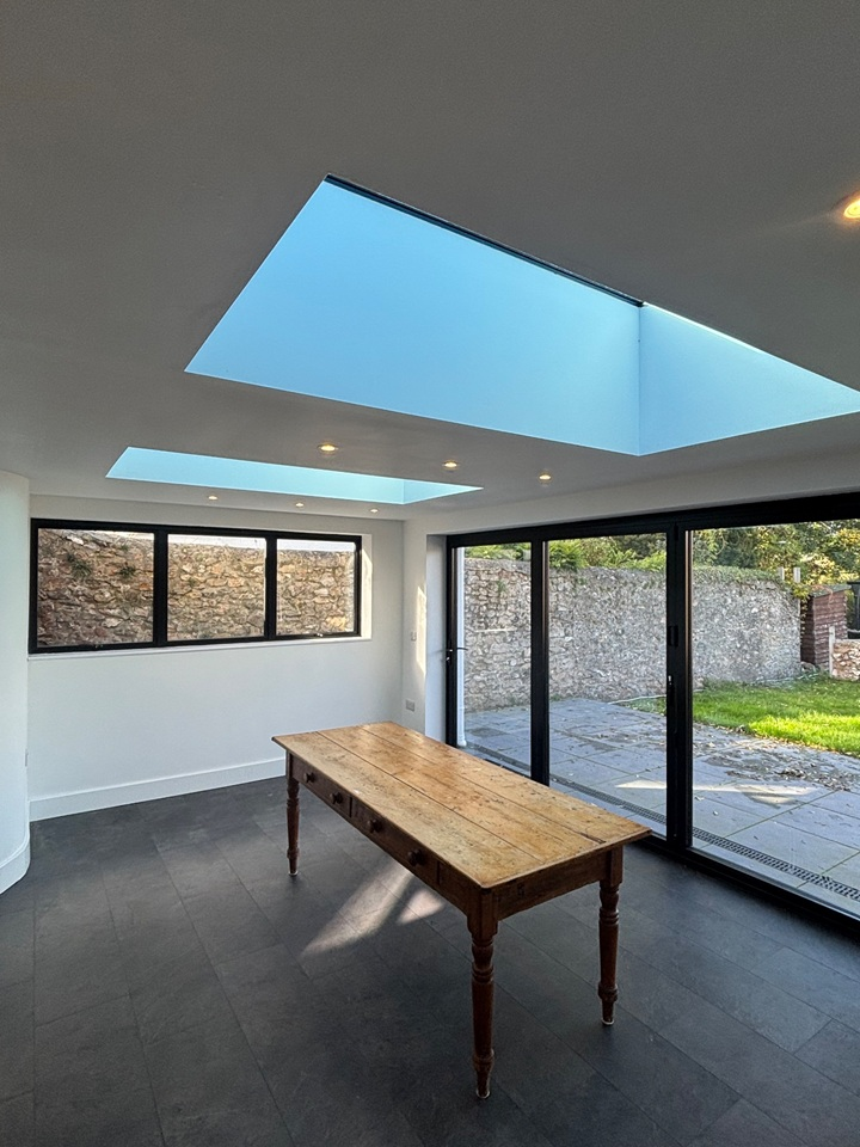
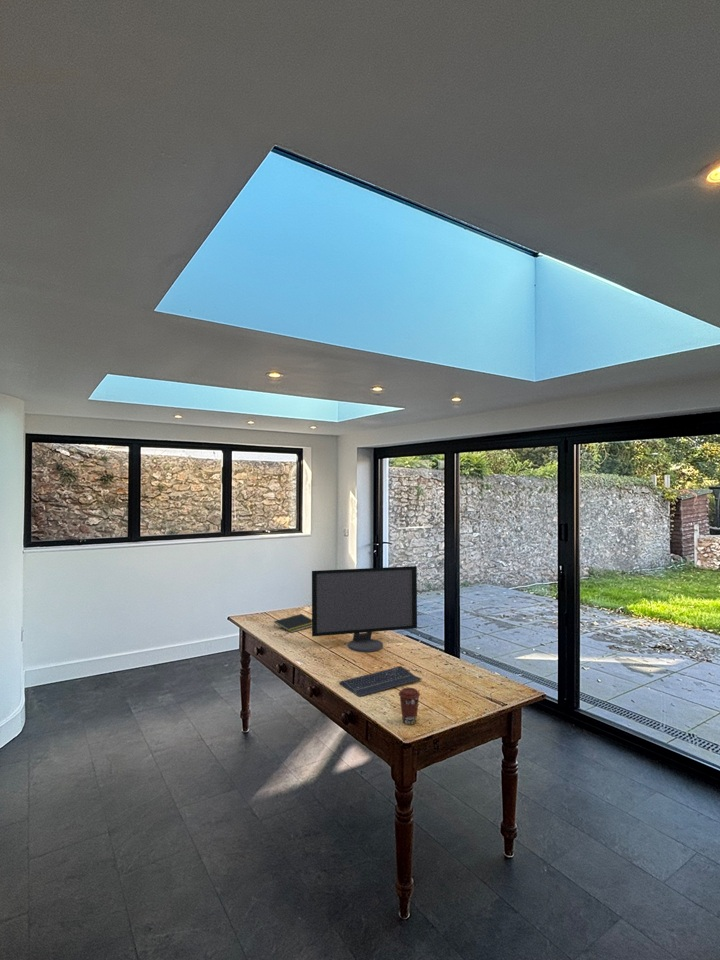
+ coffee cup [398,687,421,726]
+ computer monitor [311,565,418,653]
+ keyboard [339,665,423,697]
+ notepad [273,613,312,634]
